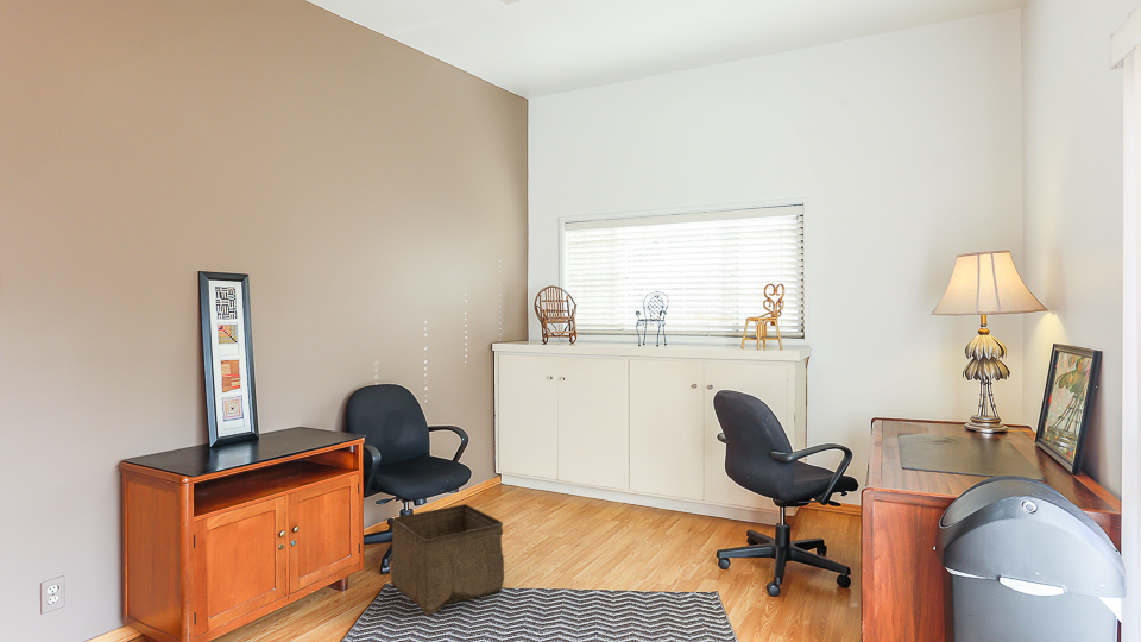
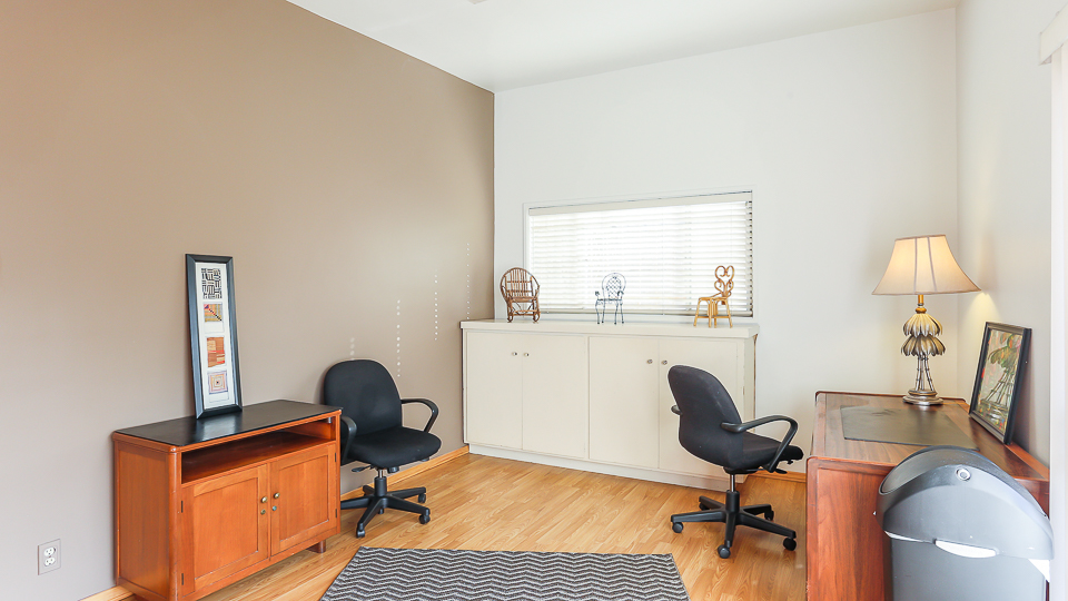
- storage bin [390,503,505,616]
